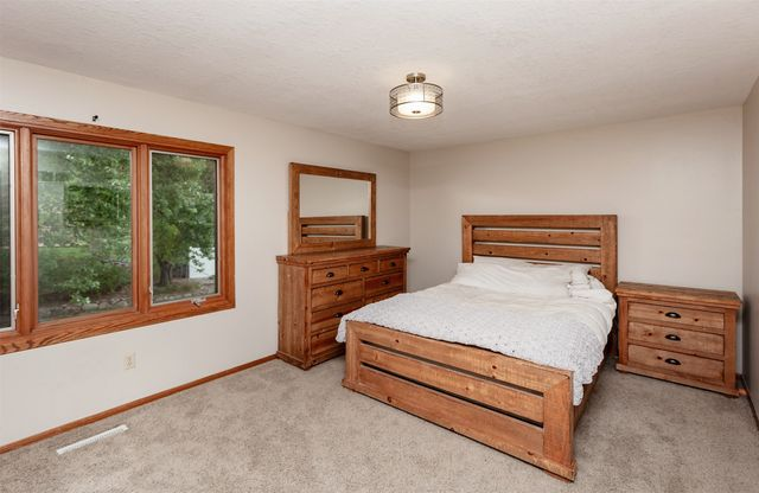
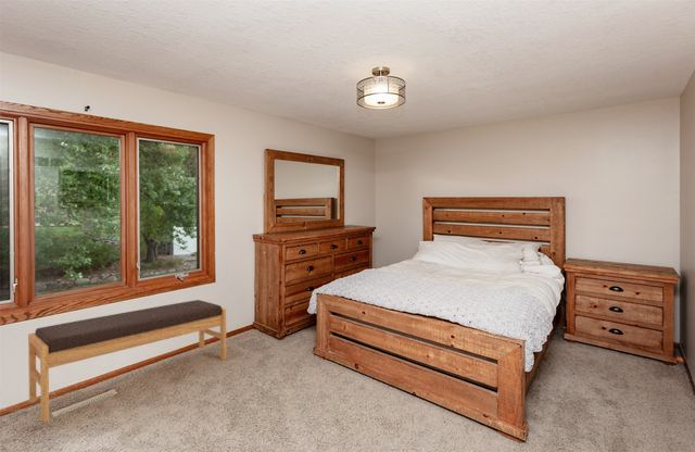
+ bench [27,299,227,424]
